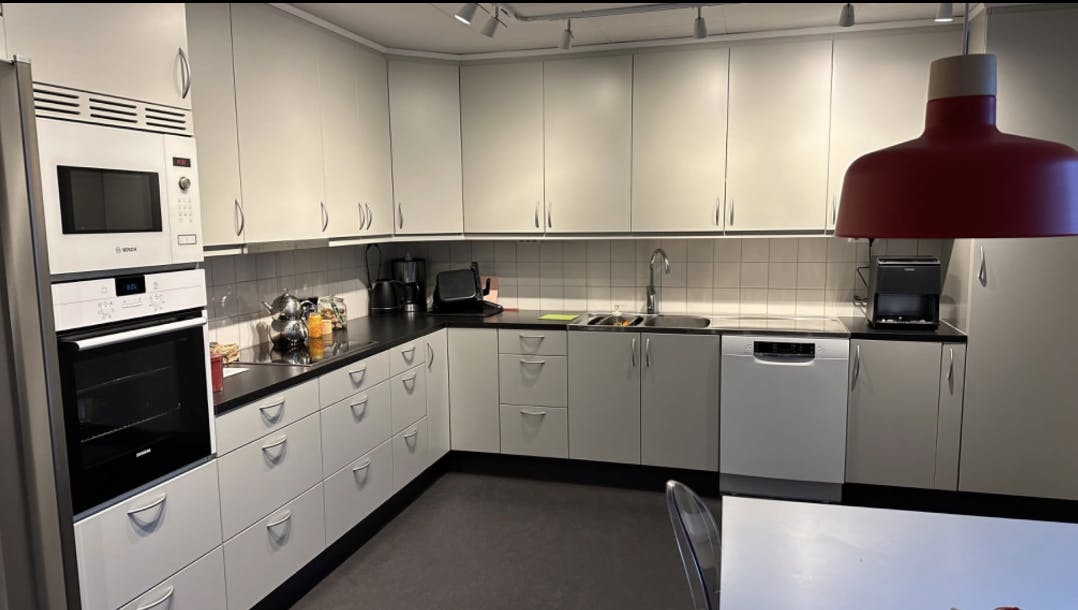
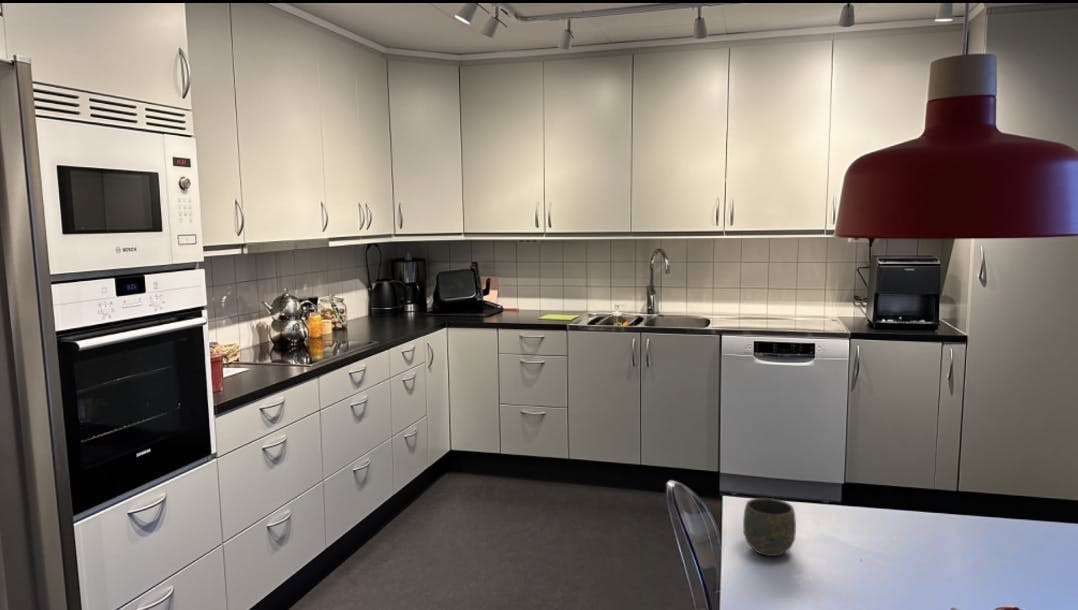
+ mug [742,497,797,557]
